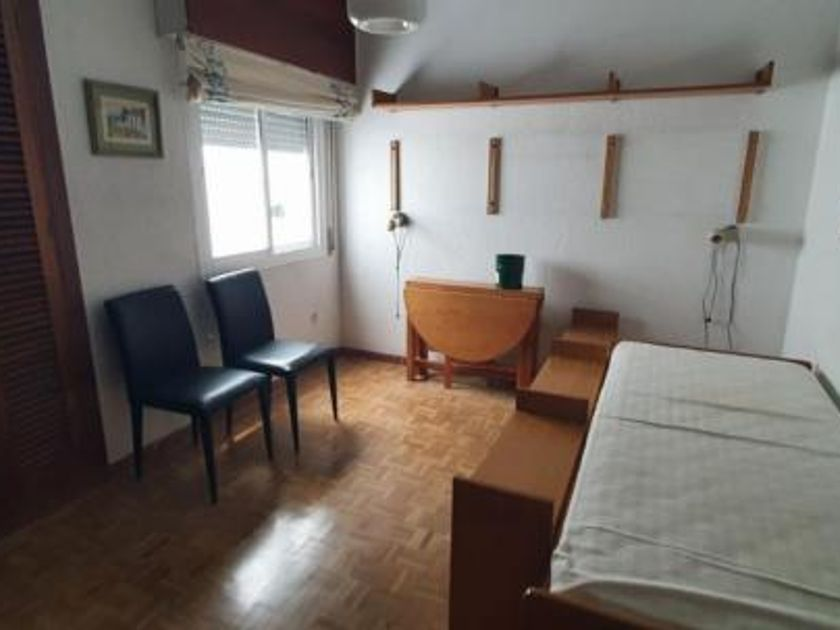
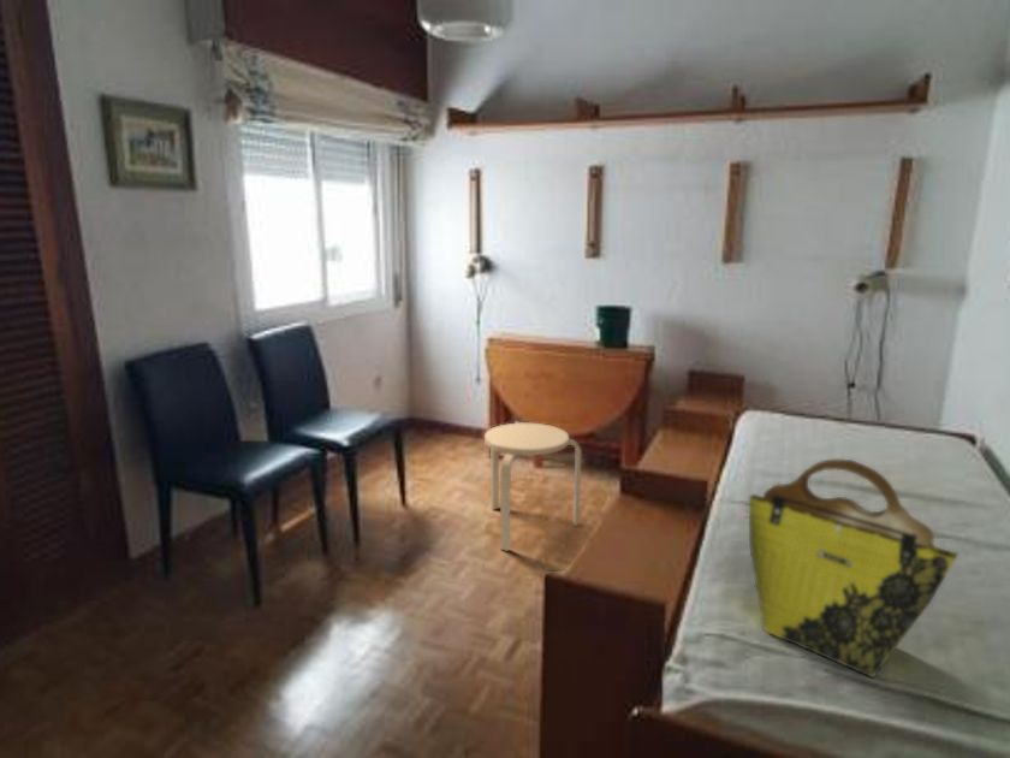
+ stool [483,422,582,552]
+ tote bag [748,458,960,679]
